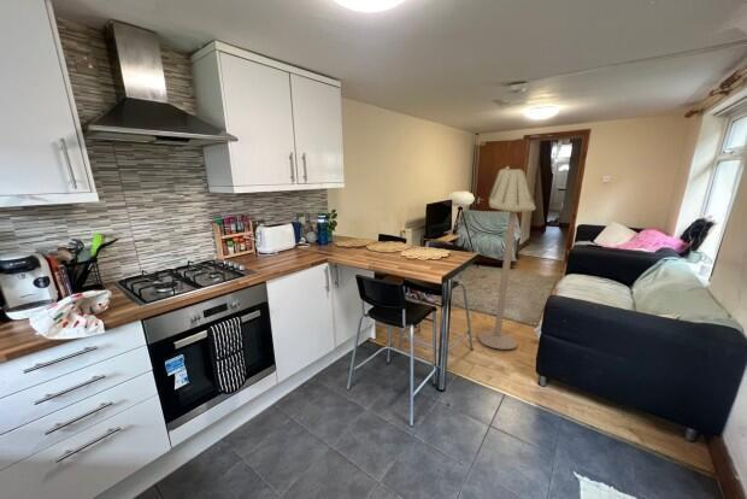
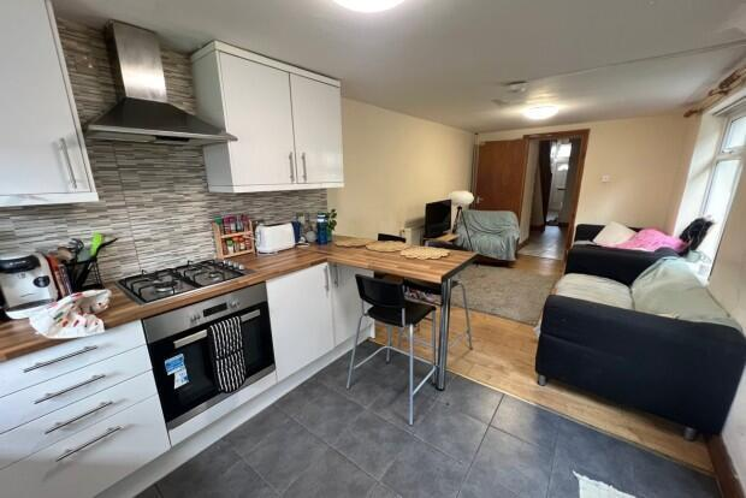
- floor lamp [476,165,537,351]
